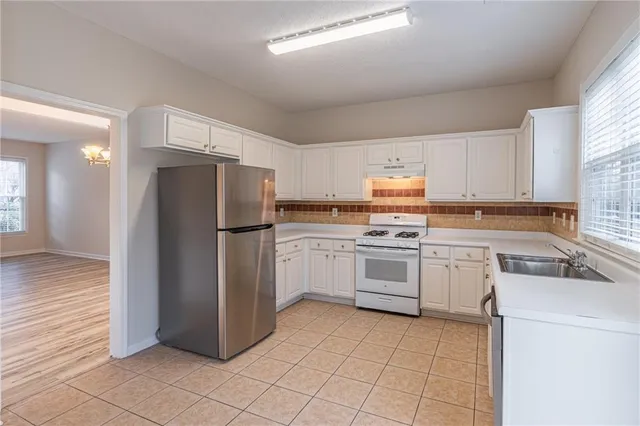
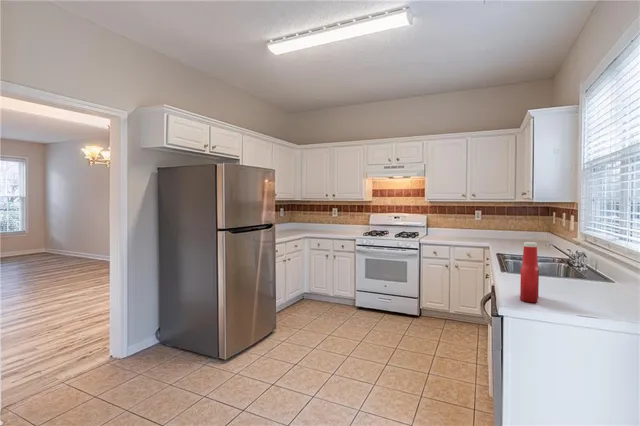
+ soap bottle [519,241,540,303]
